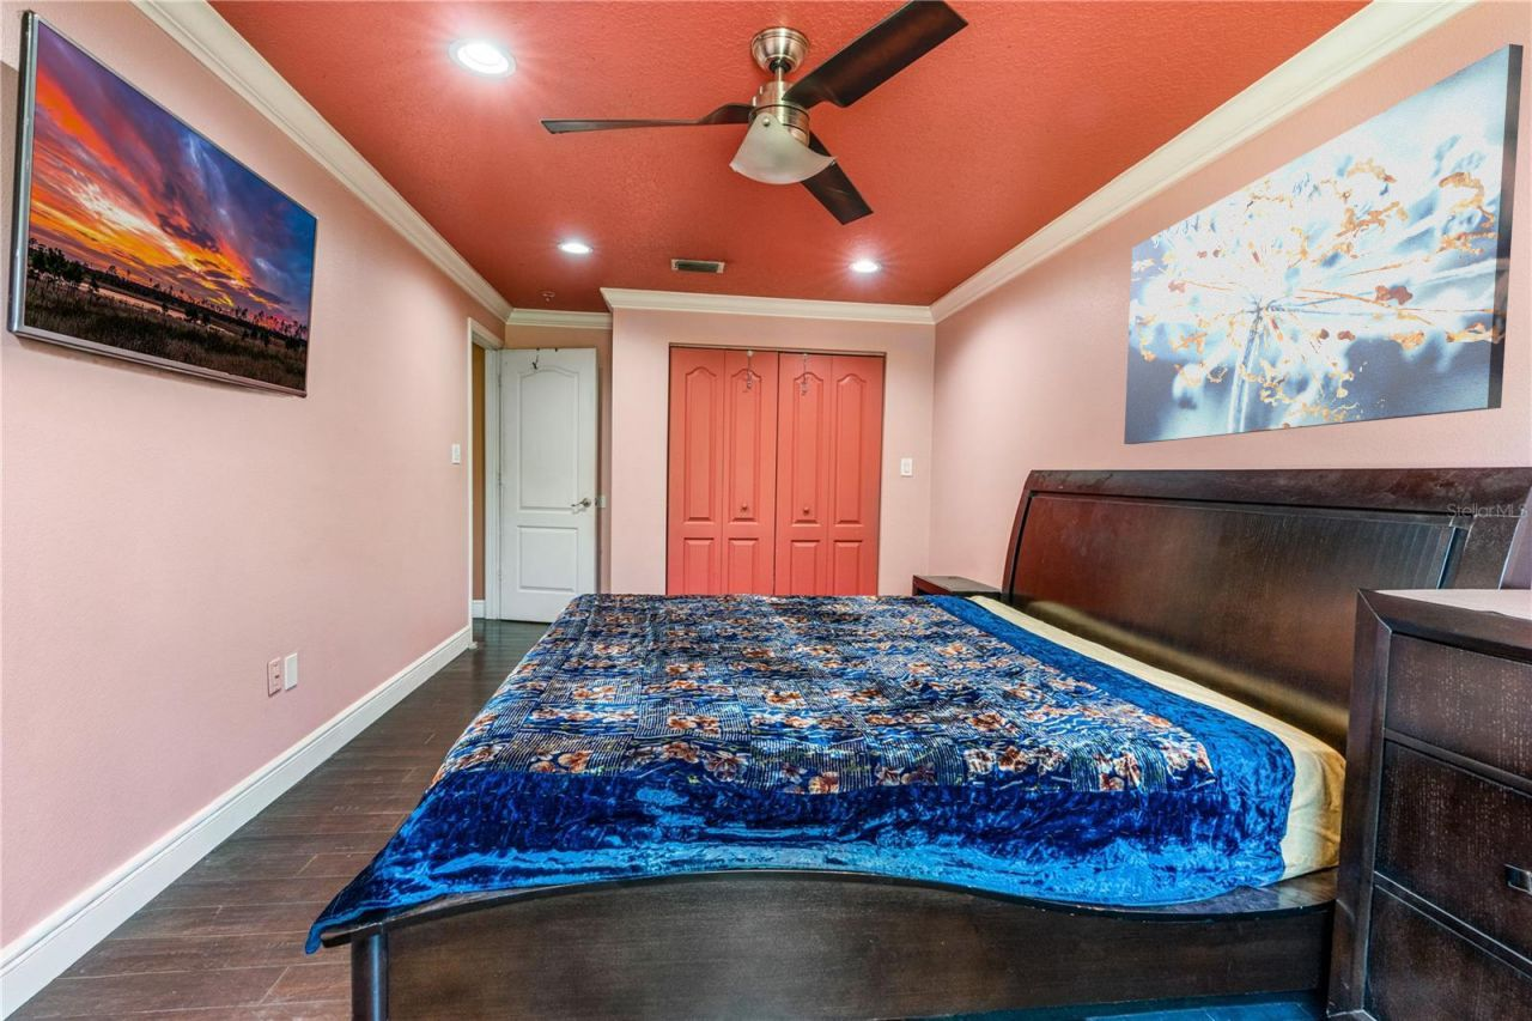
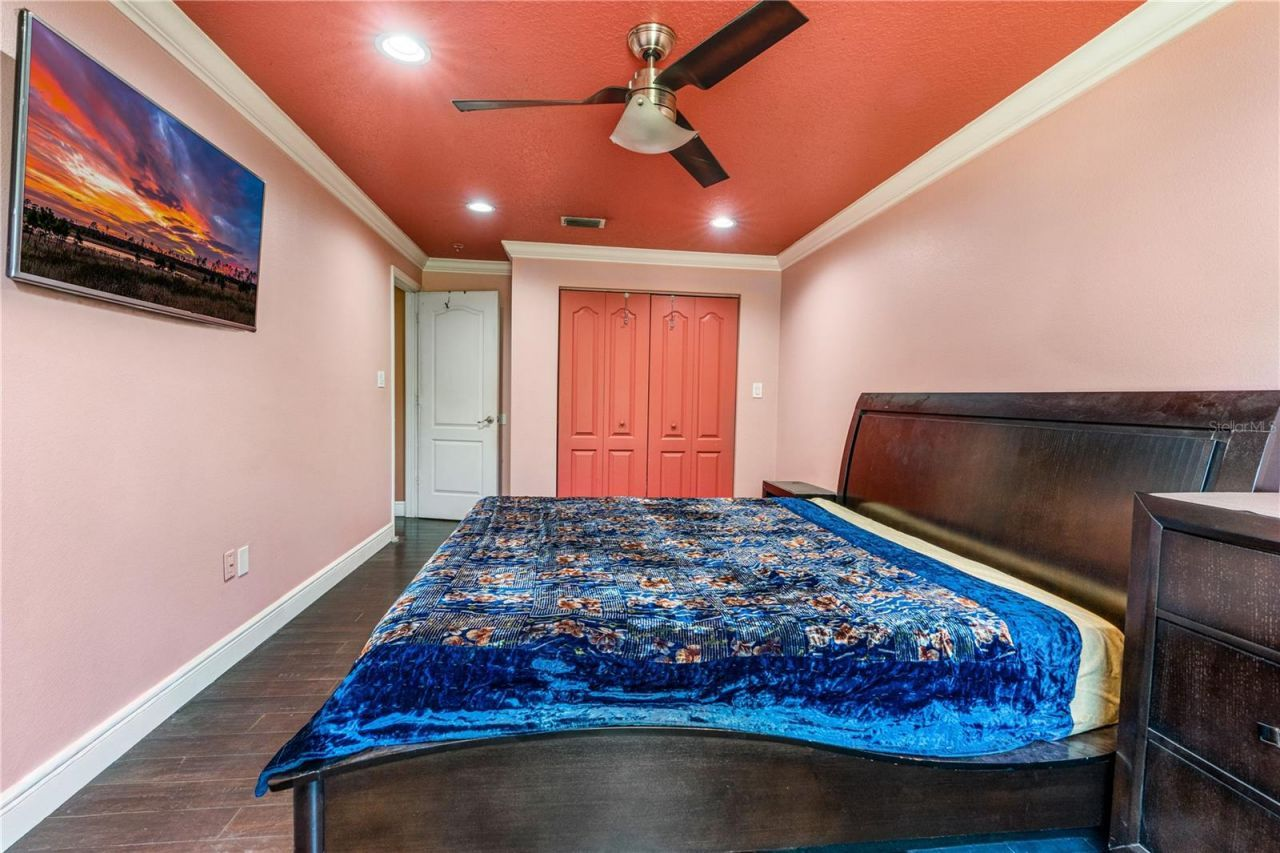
- wall art [1123,43,1525,445]
